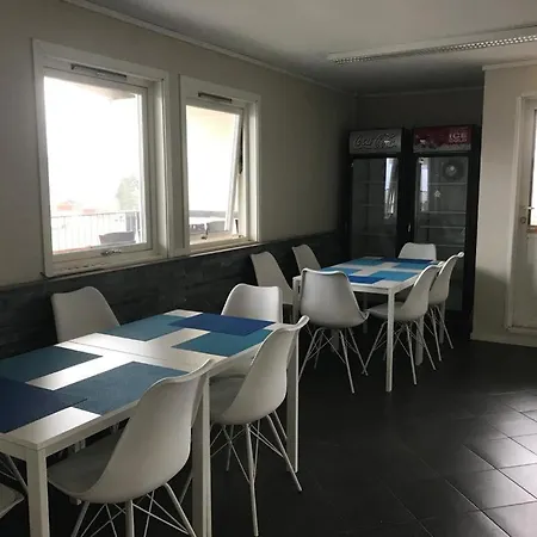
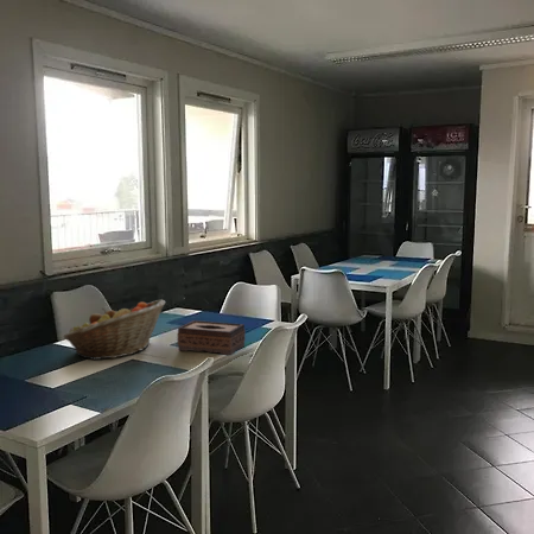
+ fruit basket [62,298,166,361]
+ tissue box [176,319,246,356]
